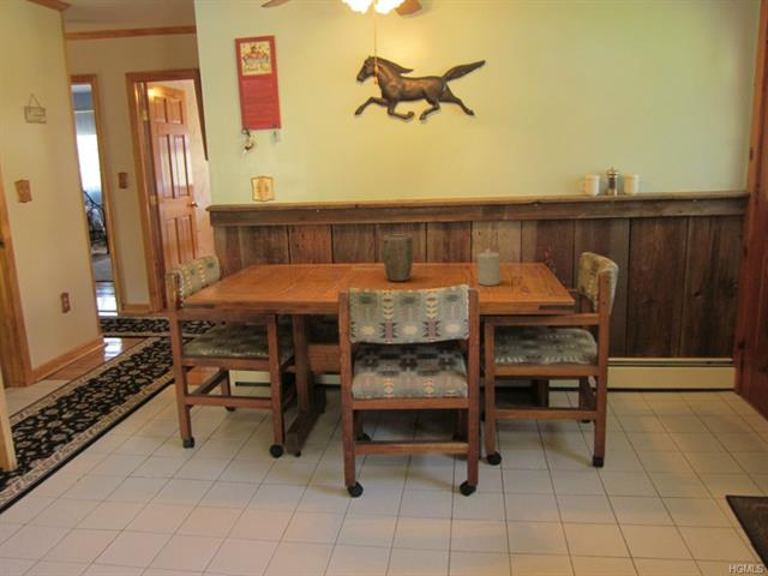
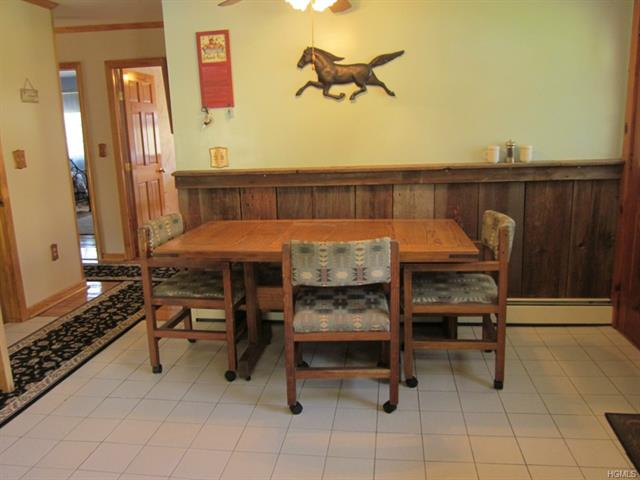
- plant pot [382,234,414,282]
- candle [476,247,502,287]
